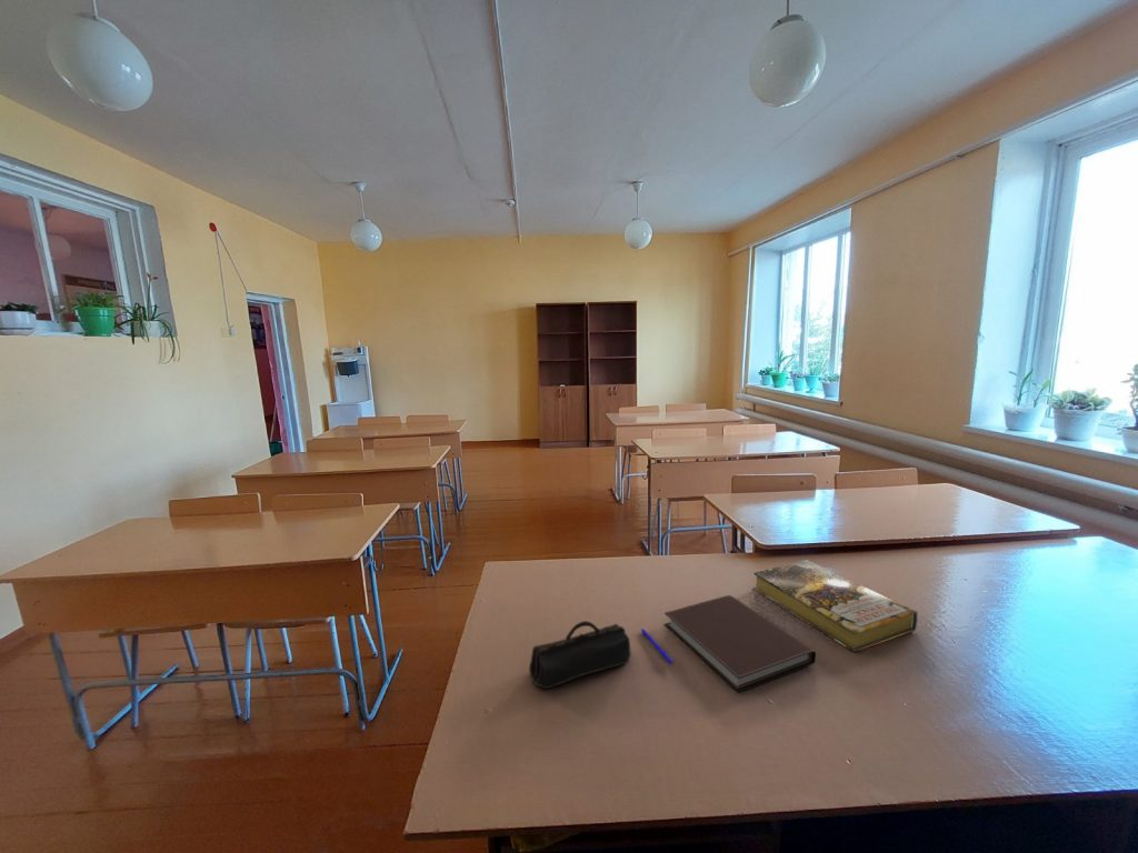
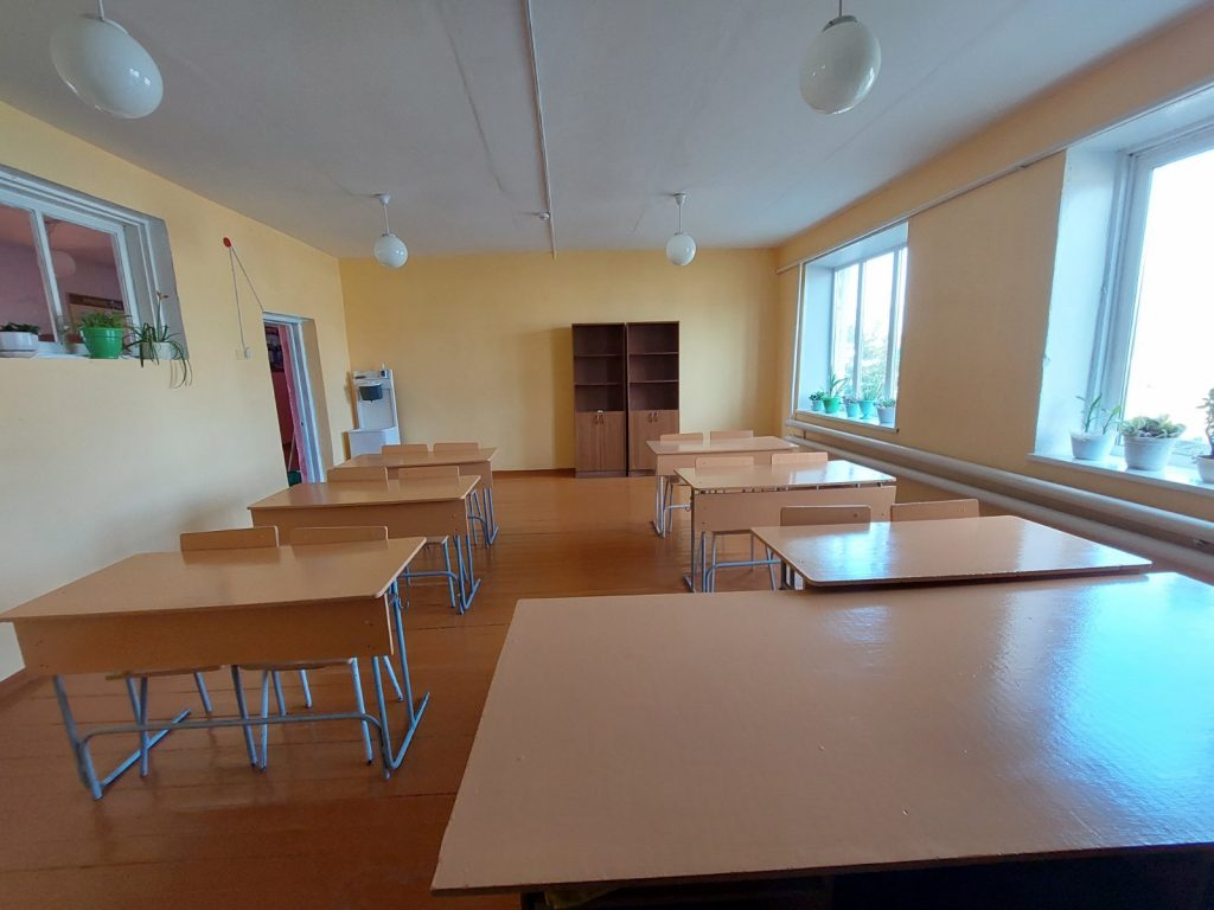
- book [752,559,919,653]
- pencil case [528,620,632,690]
- pen [640,628,673,665]
- notebook [663,594,817,694]
